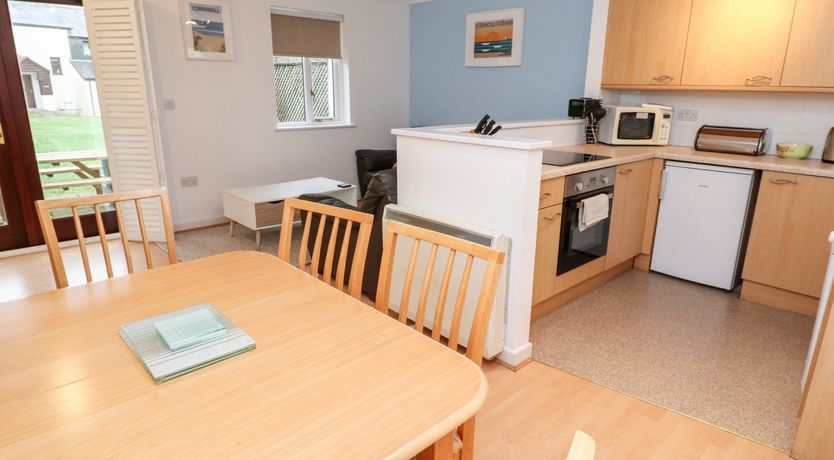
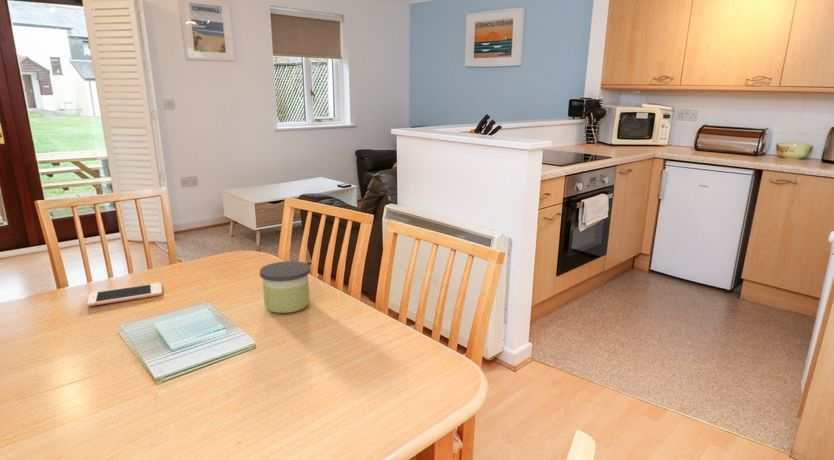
+ cell phone [86,282,163,307]
+ candle [259,260,311,314]
